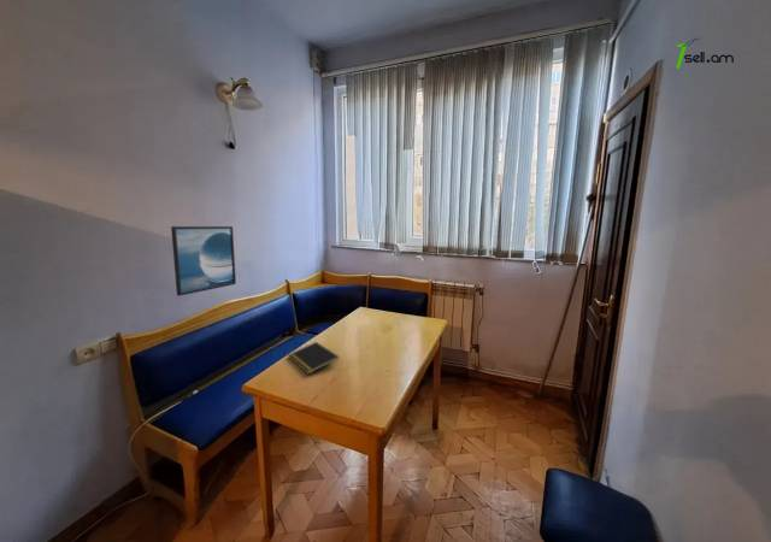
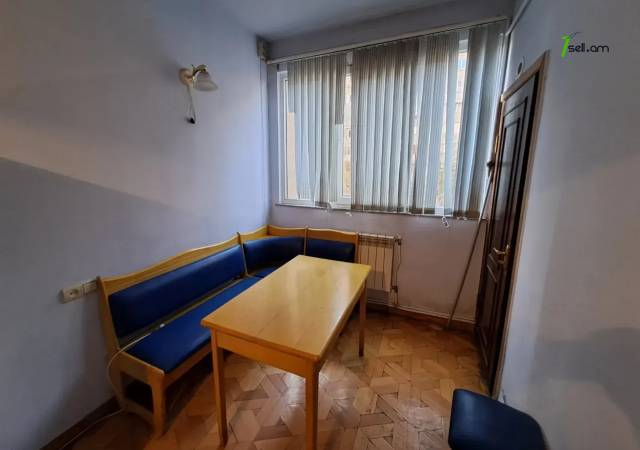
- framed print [170,225,237,297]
- notepad [287,341,340,376]
